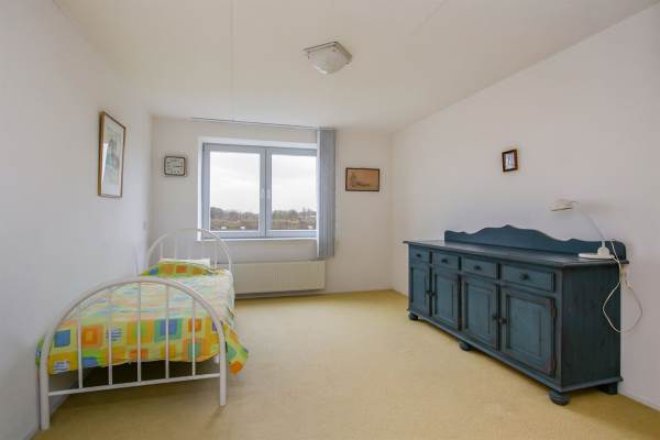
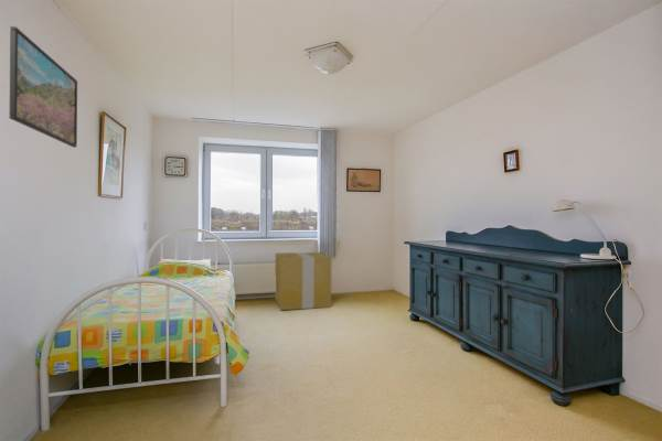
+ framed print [8,25,78,149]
+ cardboard box [274,251,332,311]
